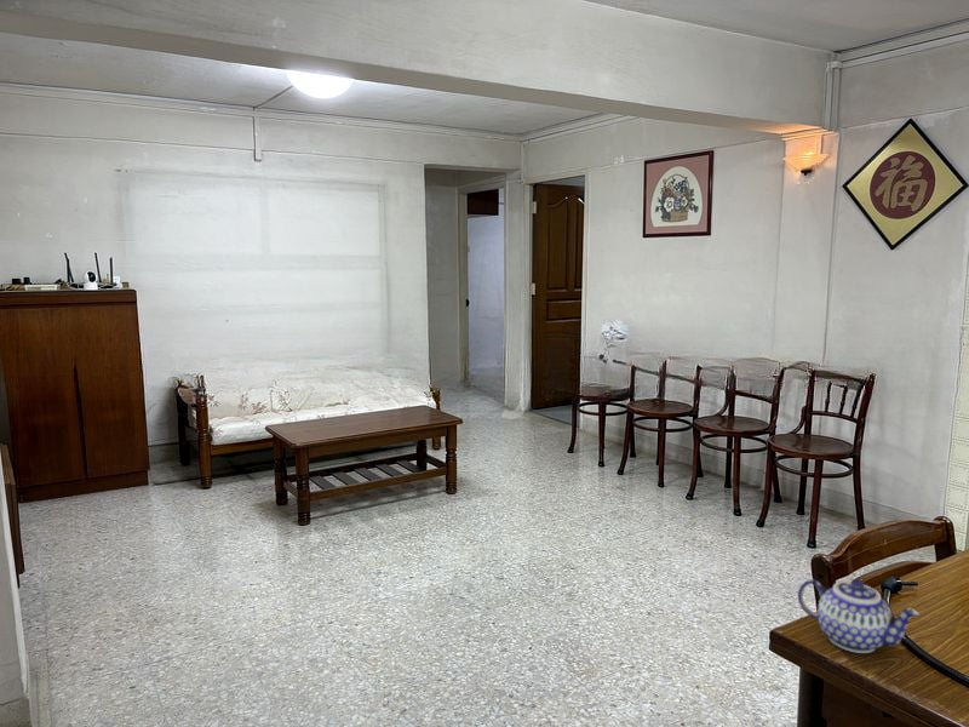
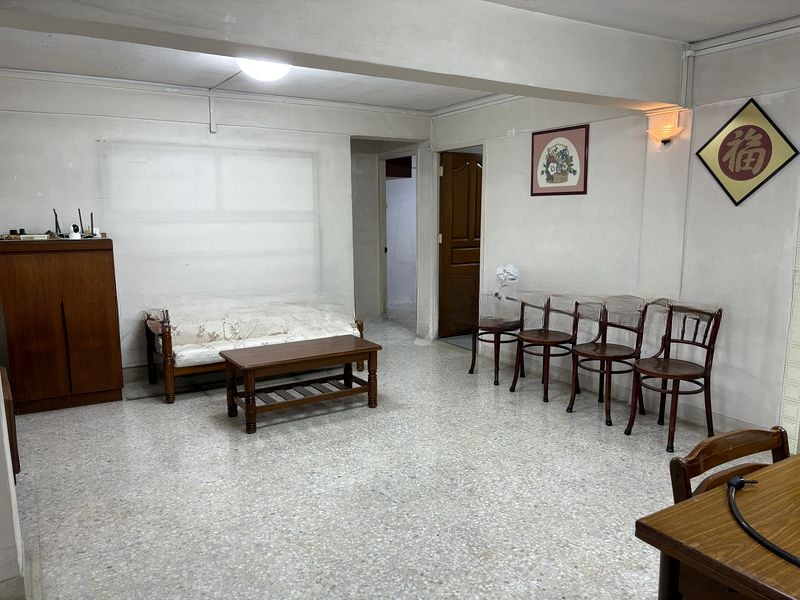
- teapot [797,578,922,654]
